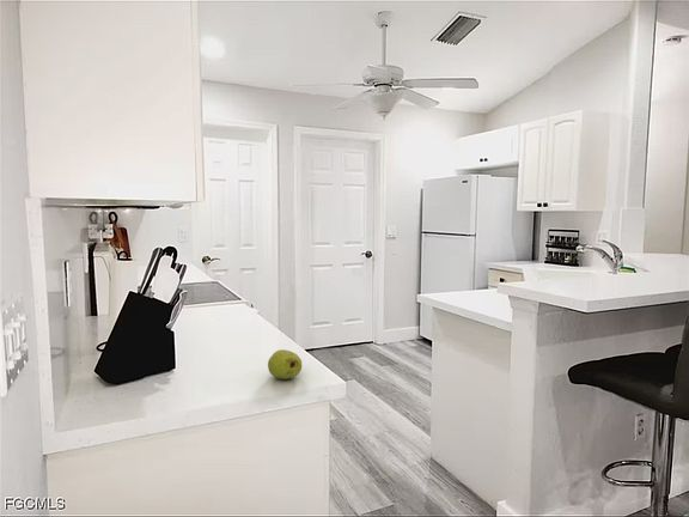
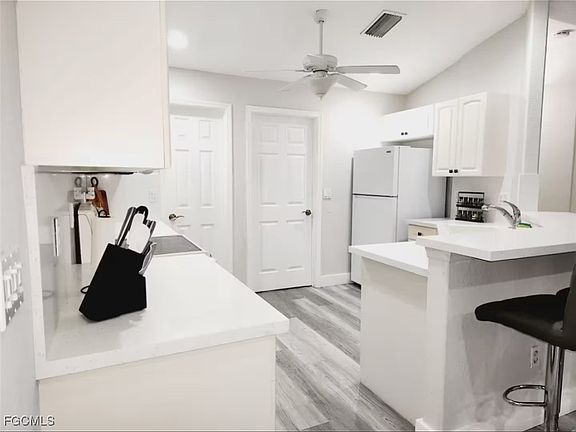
- fruit [267,348,303,381]
